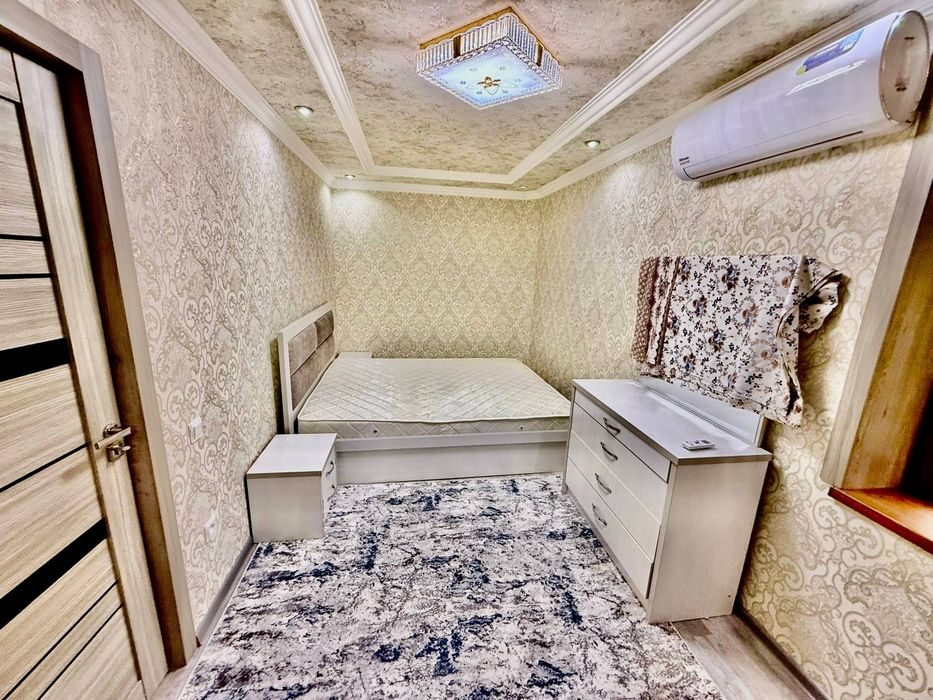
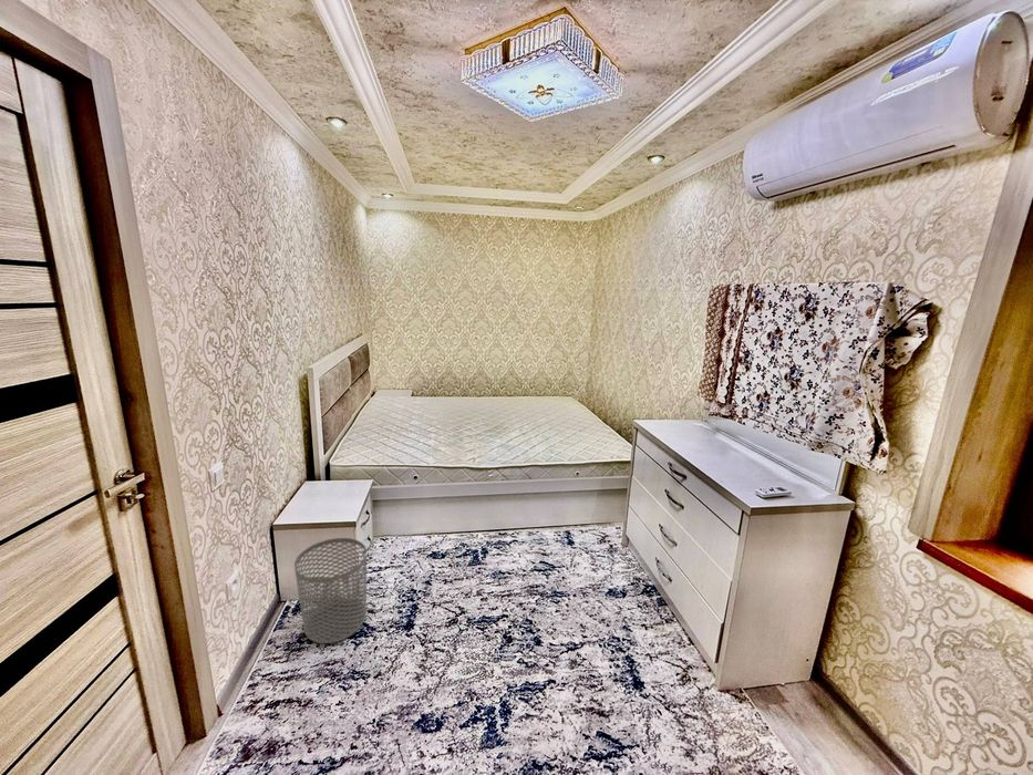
+ waste bin [293,537,368,644]
